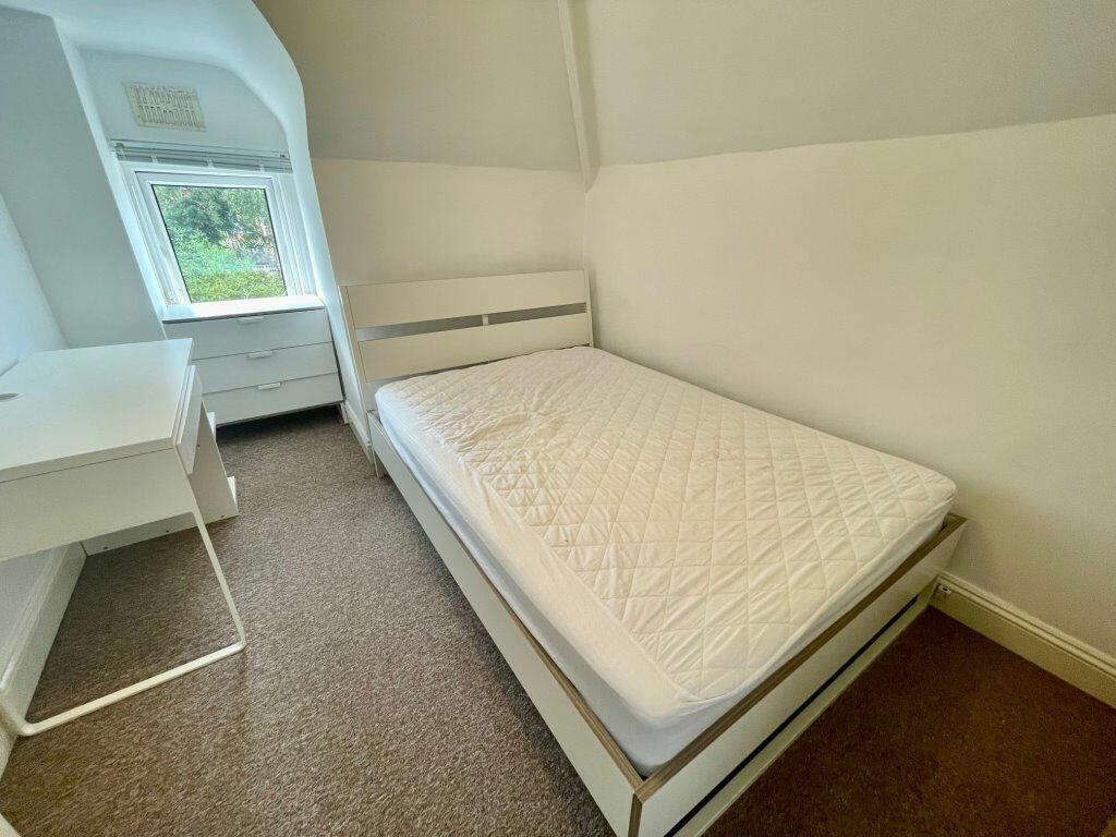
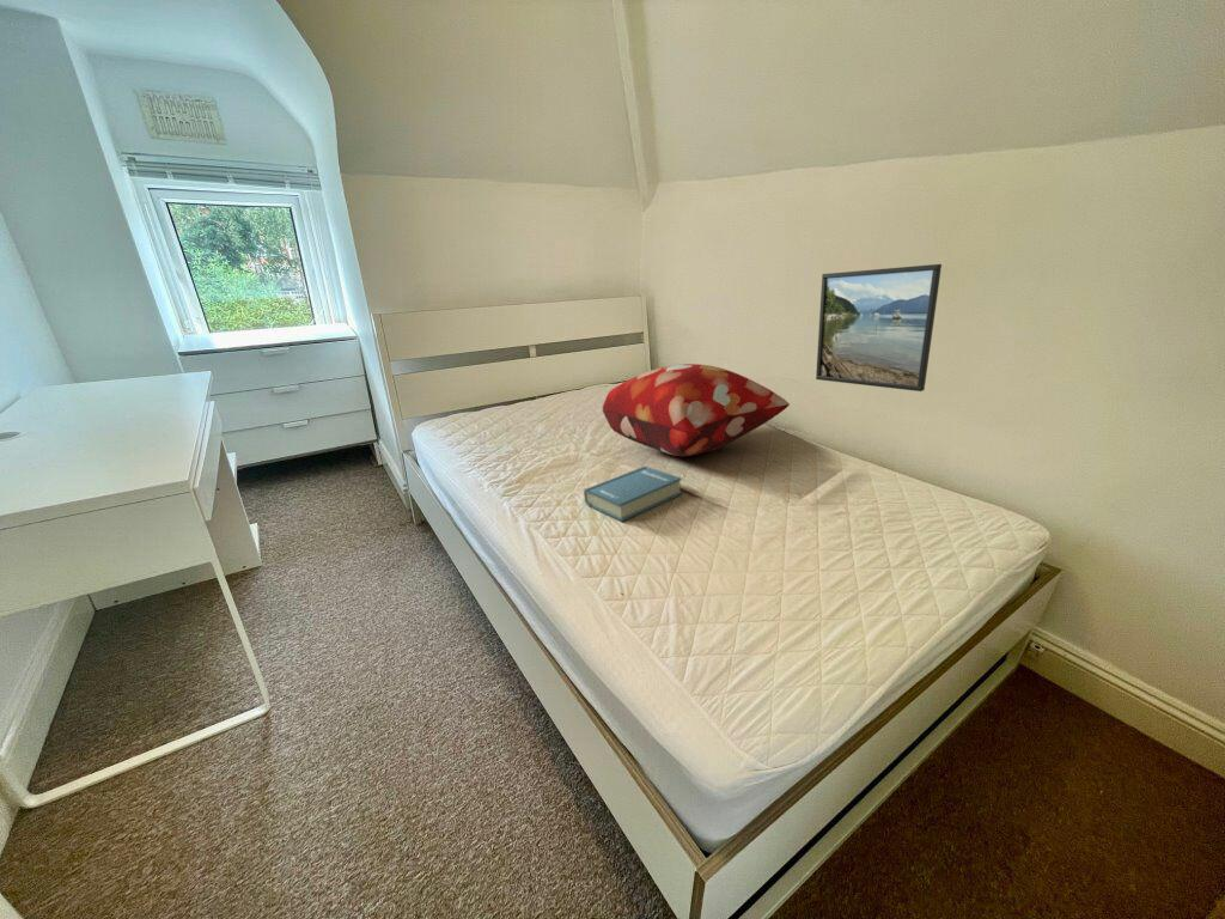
+ book [583,465,683,523]
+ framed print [815,263,943,392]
+ decorative pillow [602,363,791,457]
